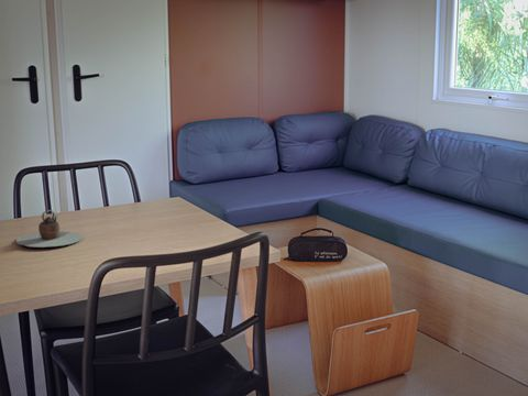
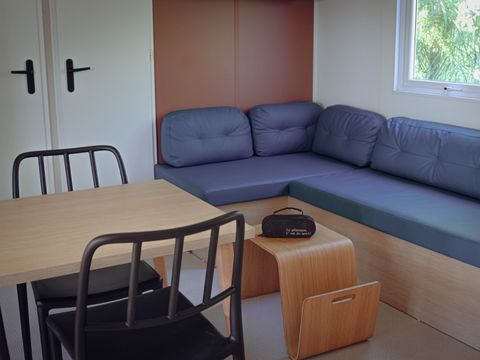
- teapot [15,209,84,249]
